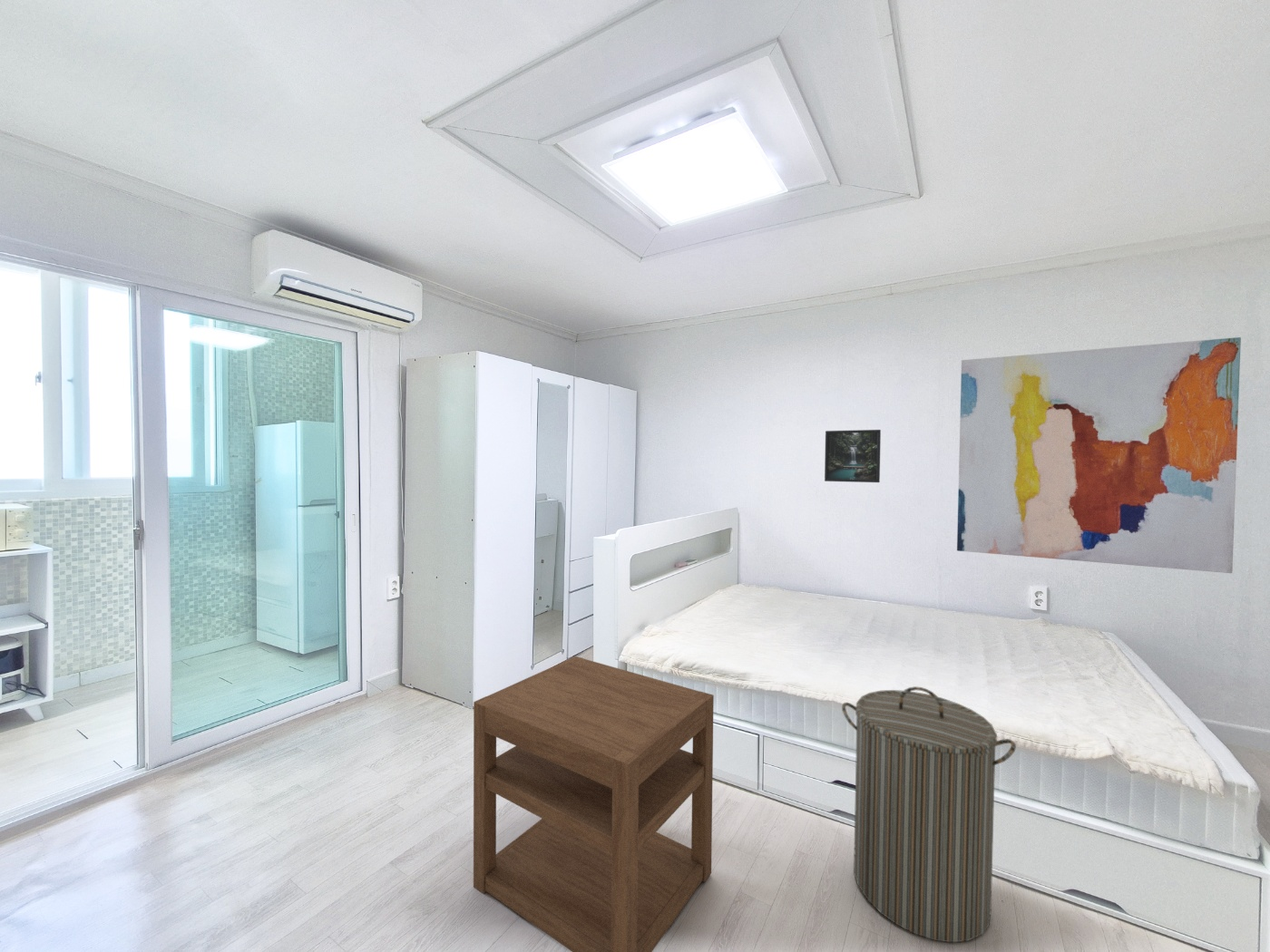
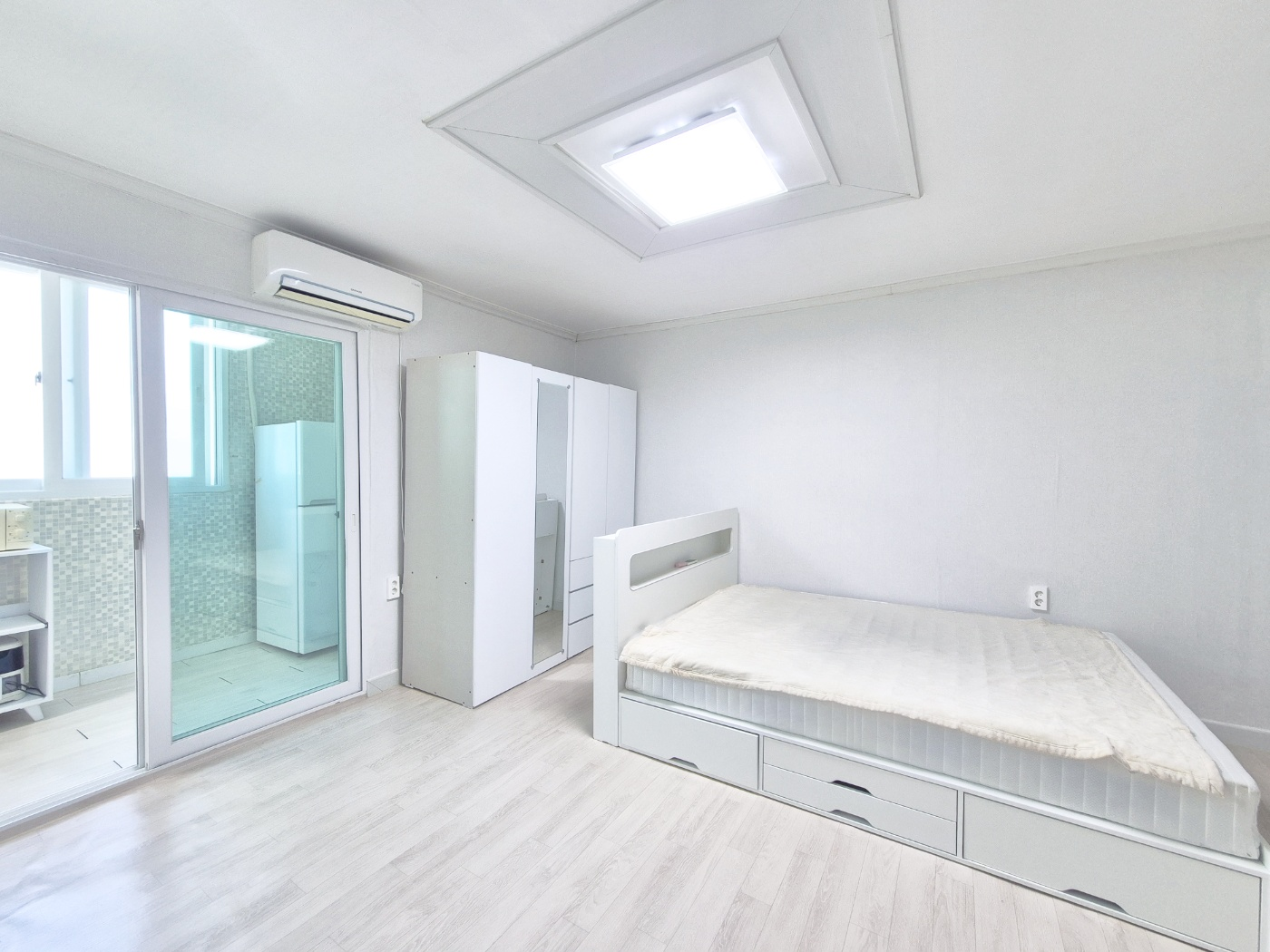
- laundry hamper [841,685,1017,944]
- nightstand [473,656,715,952]
- wall art [956,336,1242,574]
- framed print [824,429,882,483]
